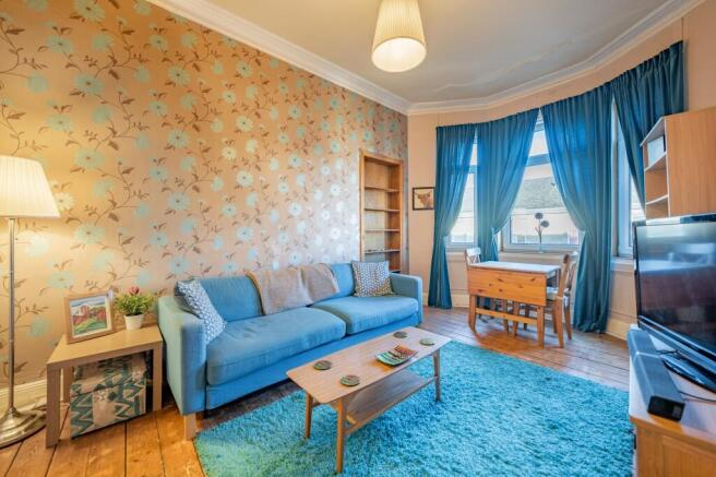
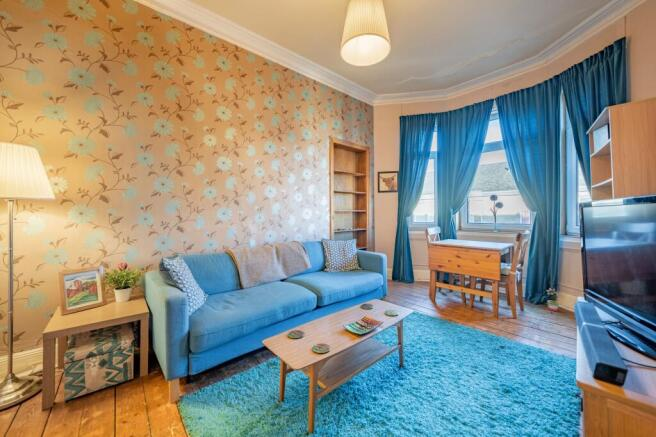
+ potted plant [545,280,564,312]
